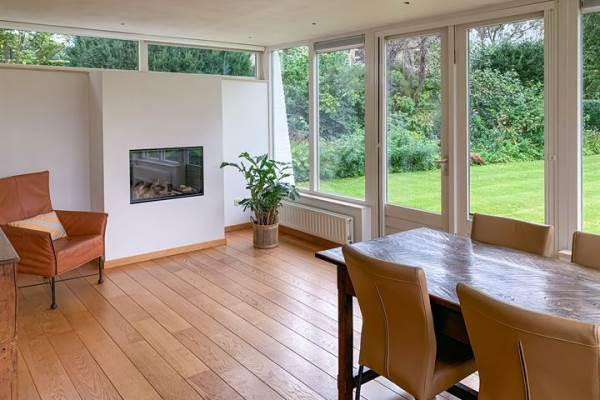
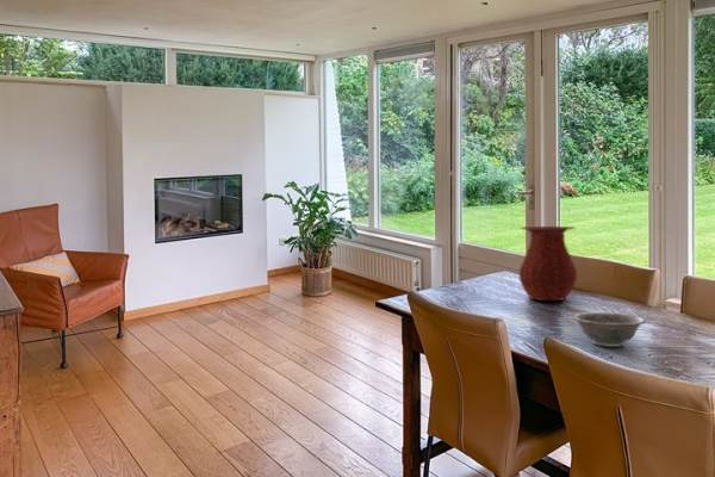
+ decorative bowl [571,311,647,348]
+ vase [518,225,578,302]
